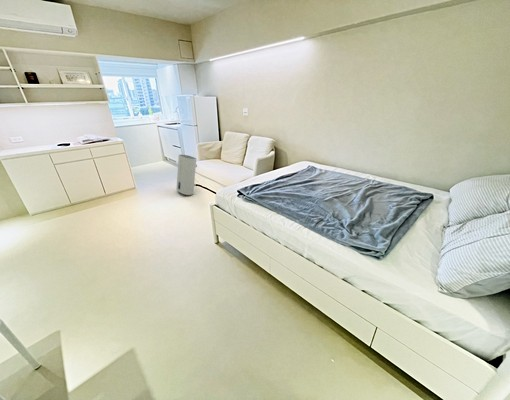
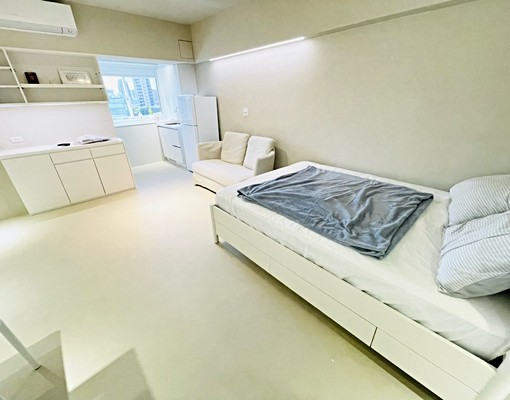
- water heater [176,154,198,196]
